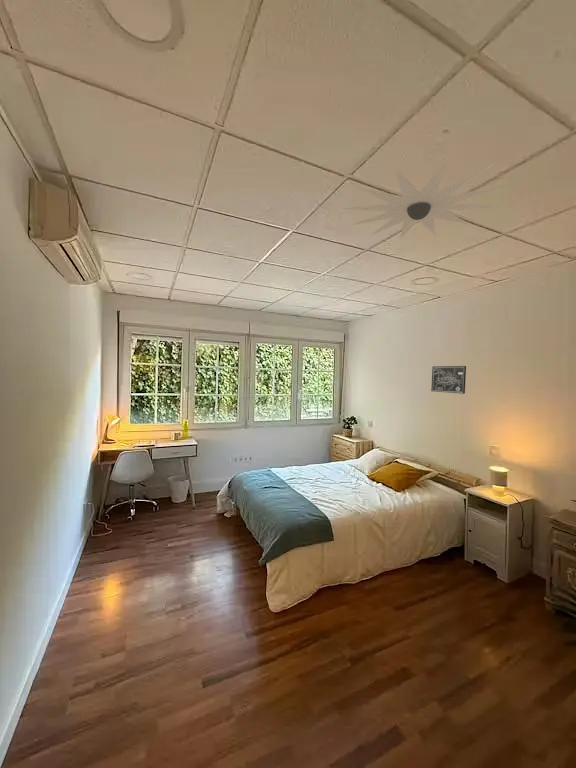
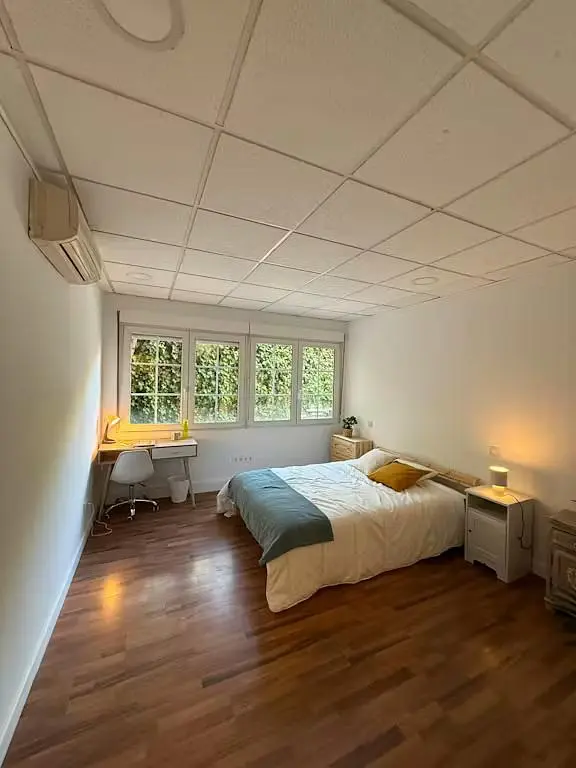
- wall art [430,365,467,395]
- ceiling light [340,156,511,240]
